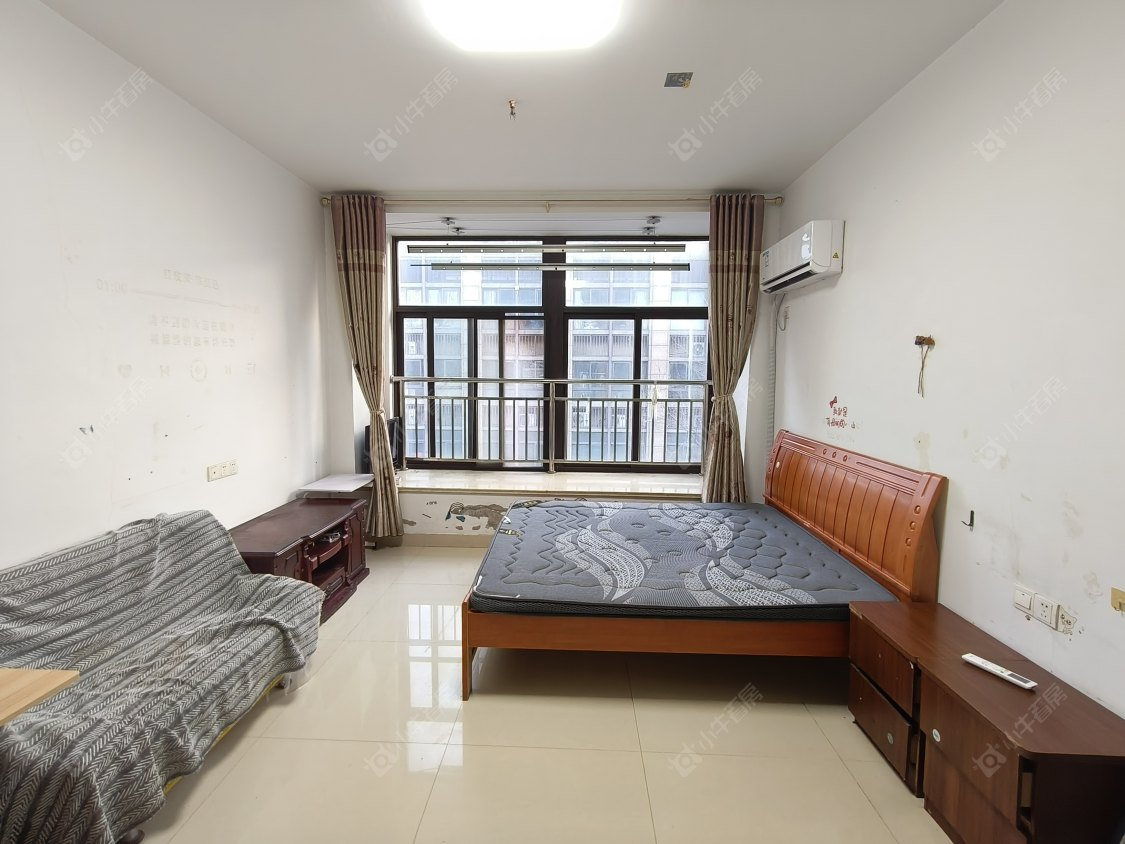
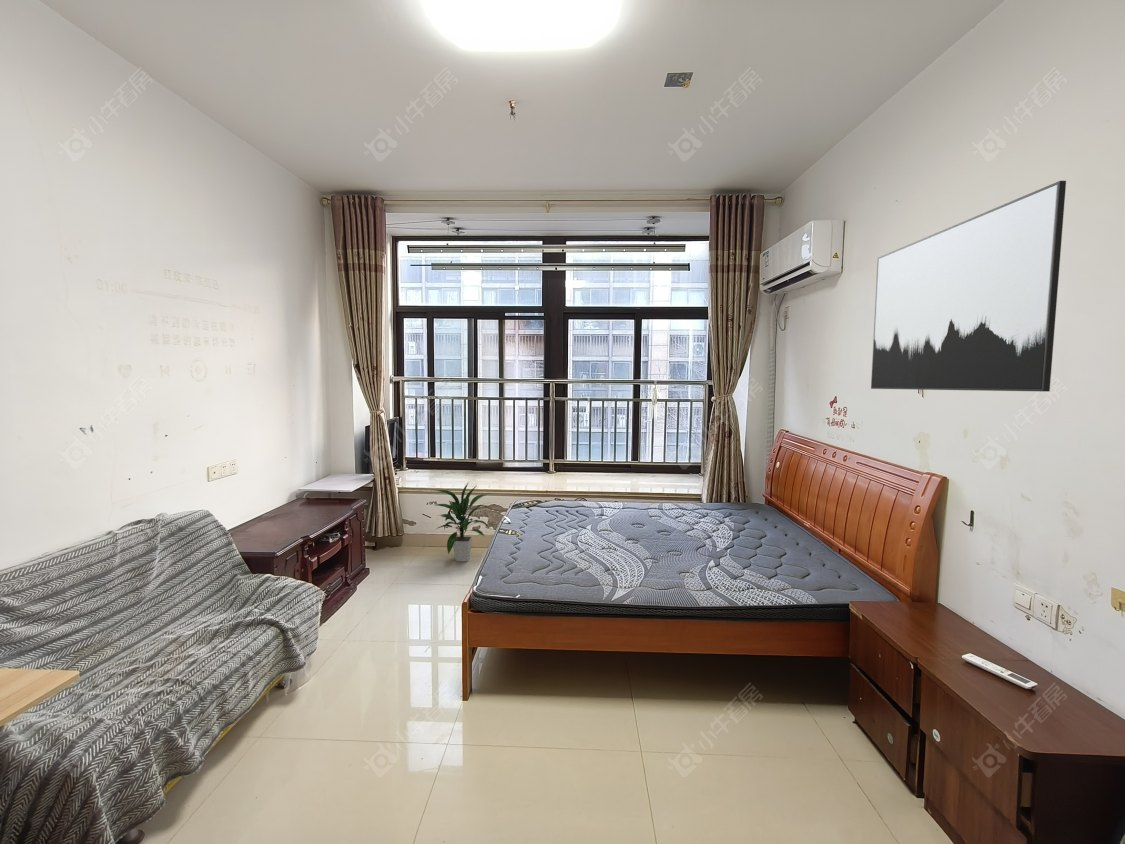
+ indoor plant [434,482,491,563]
+ wall art [870,180,1067,393]
